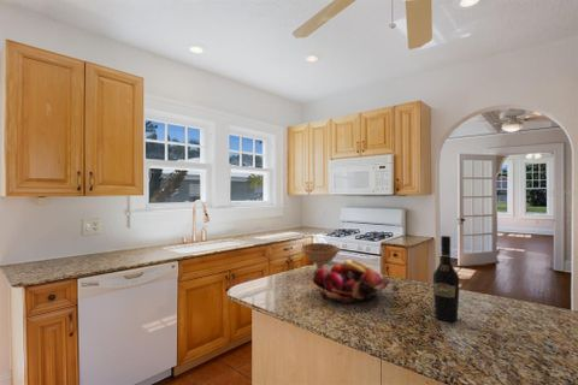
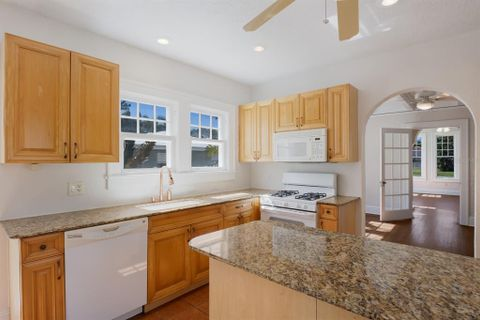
- fruit basket [309,259,390,304]
- wine bottle [432,235,460,322]
- bowl [300,242,342,273]
